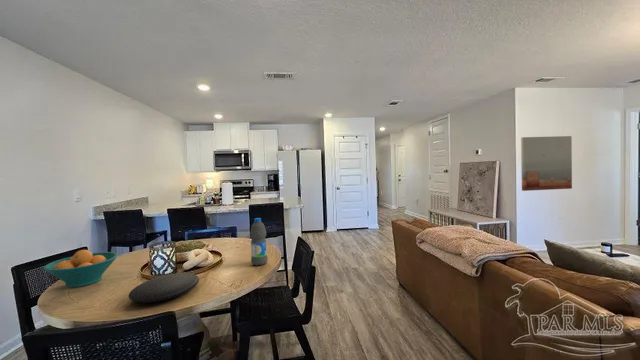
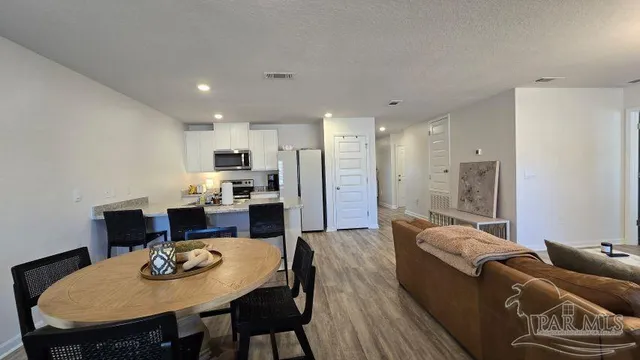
- water bottle [249,217,268,266]
- wall art [520,135,573,192]
- plate [128,272,200,304]
- fruit bowl [43,249,119,288]
